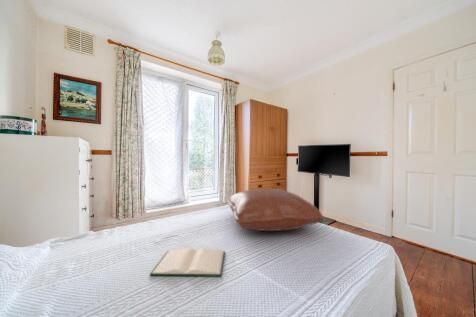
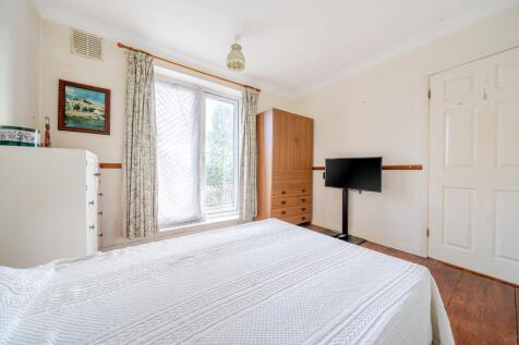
- pillow [227,188,325,232]
- hardback book [149,247,226,278]
